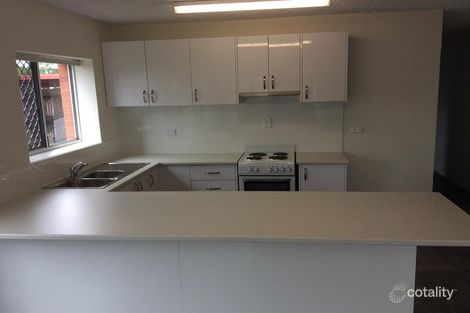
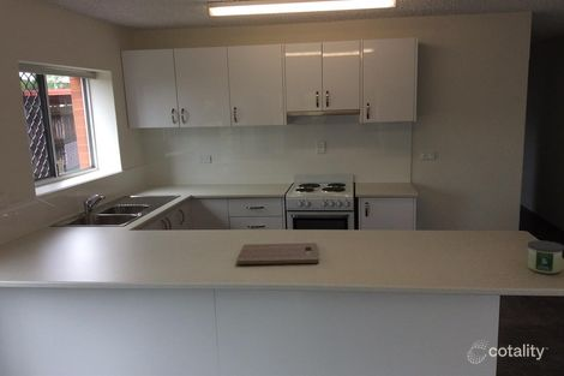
+ cutting board [235,241,320,265]
+ candle [527,239,564,275]
